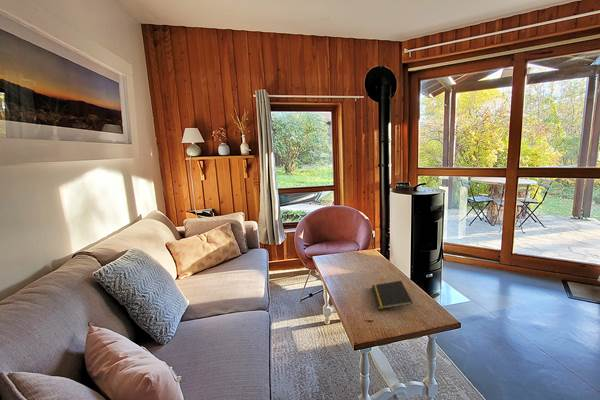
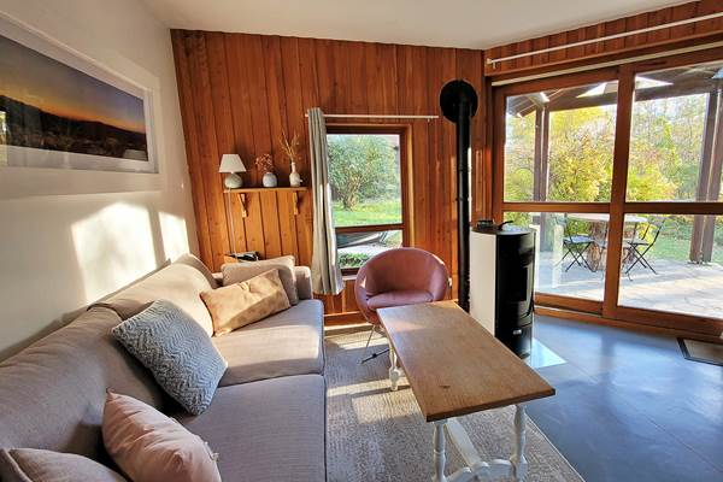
- notepad [371,280,414,310]
